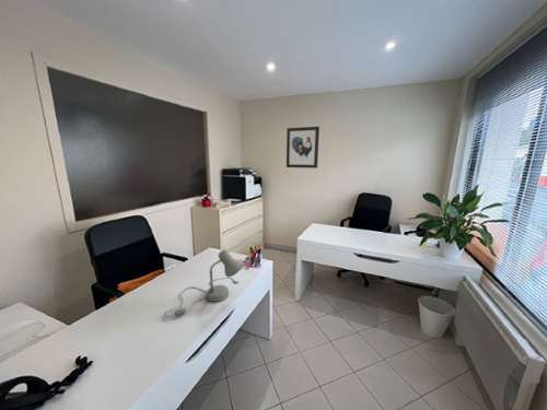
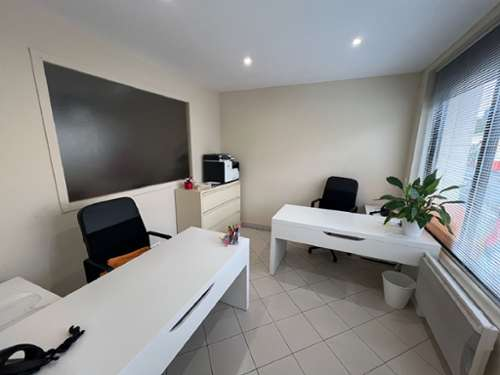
- wall art [286,126,321,169]
- desk lamp [163,248,244,318]
